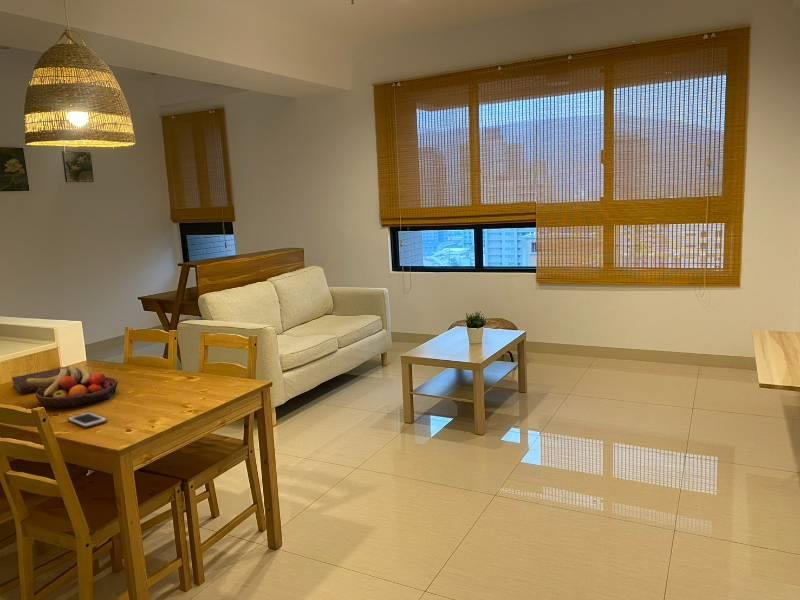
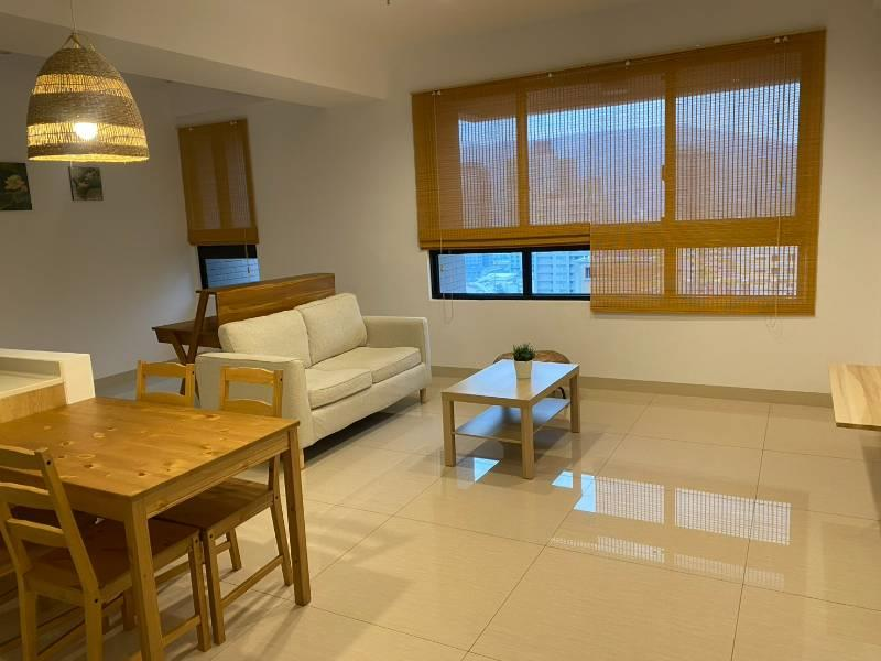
- book [11,366,70,395]
- fruit bowl [25,365,119,409]
- cell phone [67,411,108,429]
